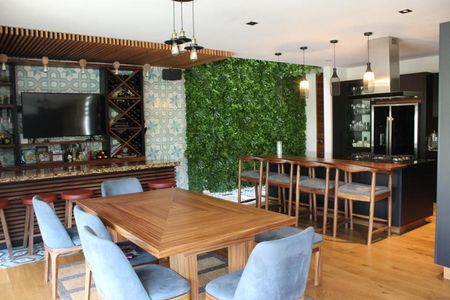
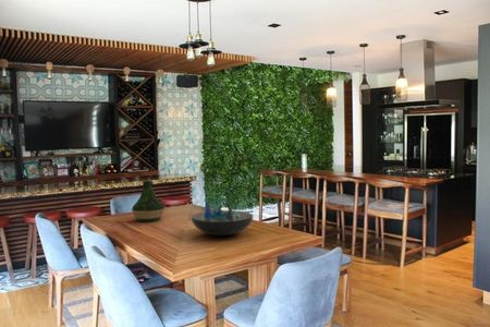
+ decorative bowl [191,198,254,237]
+ vase [131,180,166,223]
